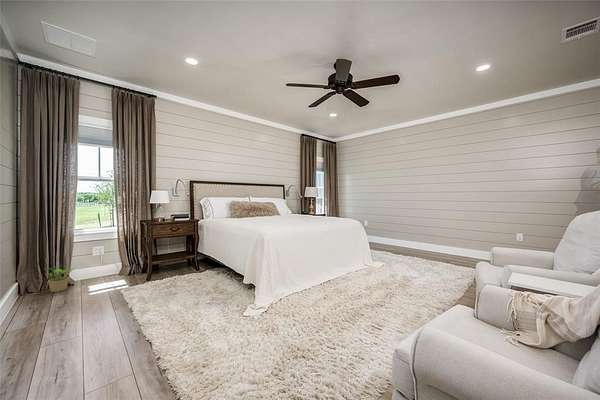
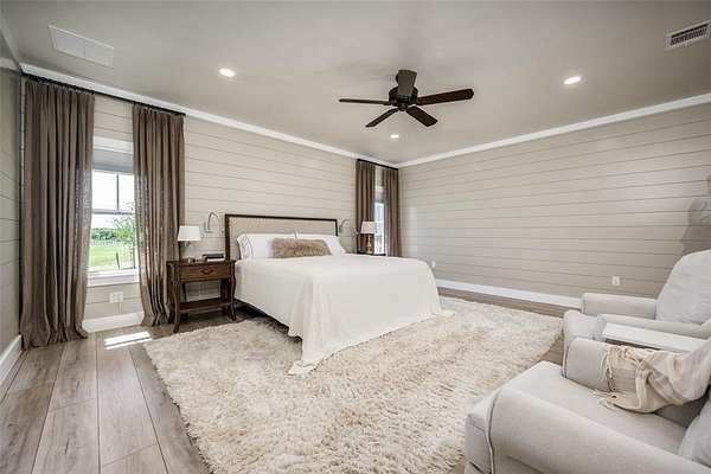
- potted plant [43,264,74,293]
